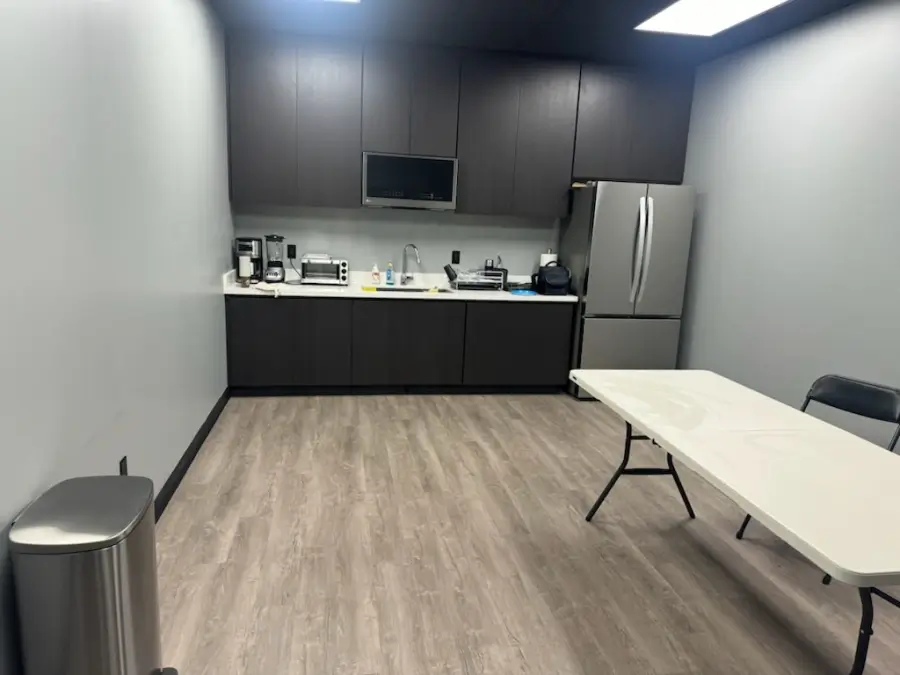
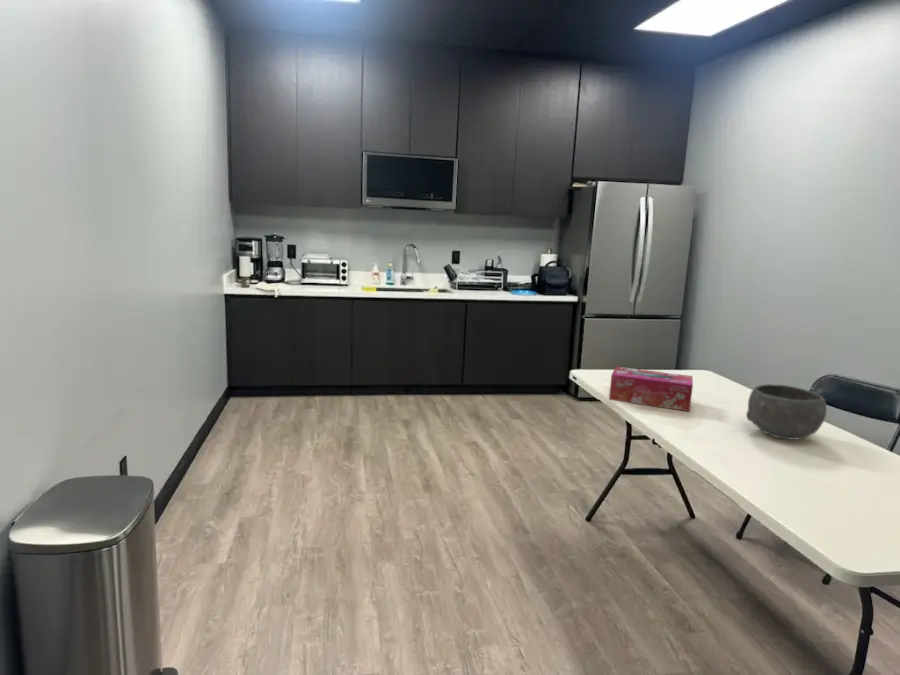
+ tissue box [608,366,694,412]
+ bowl [745,383,828,441]
